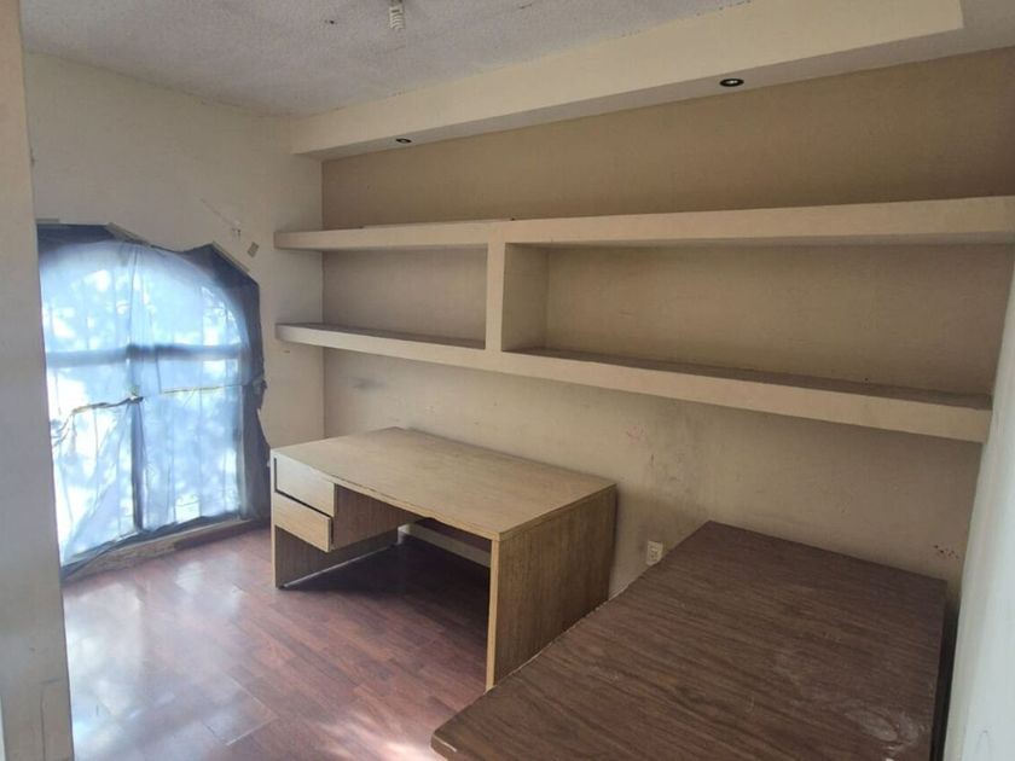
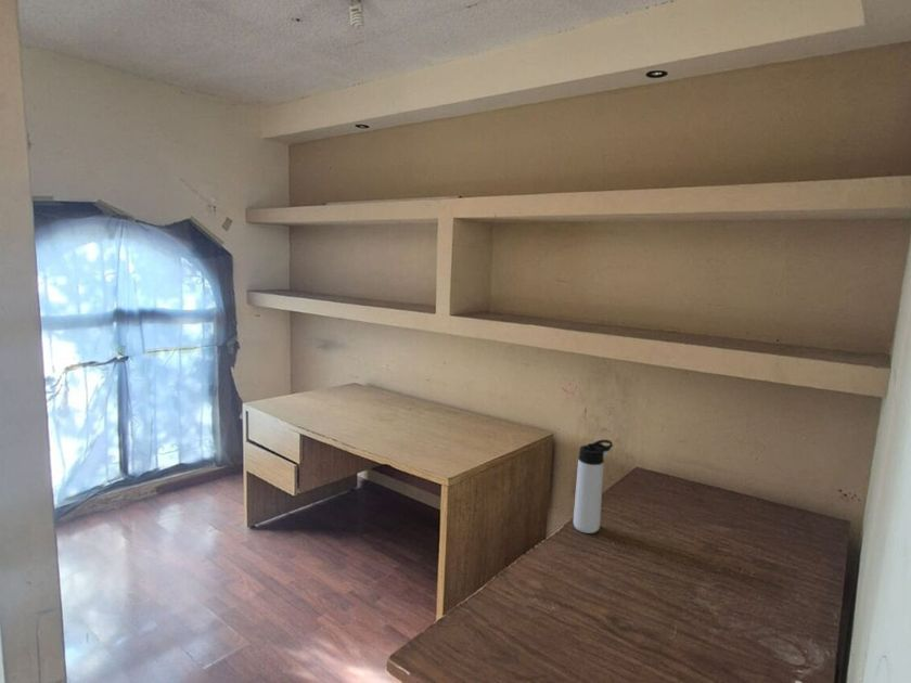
+ thermos bottle [573,439,614,534]
